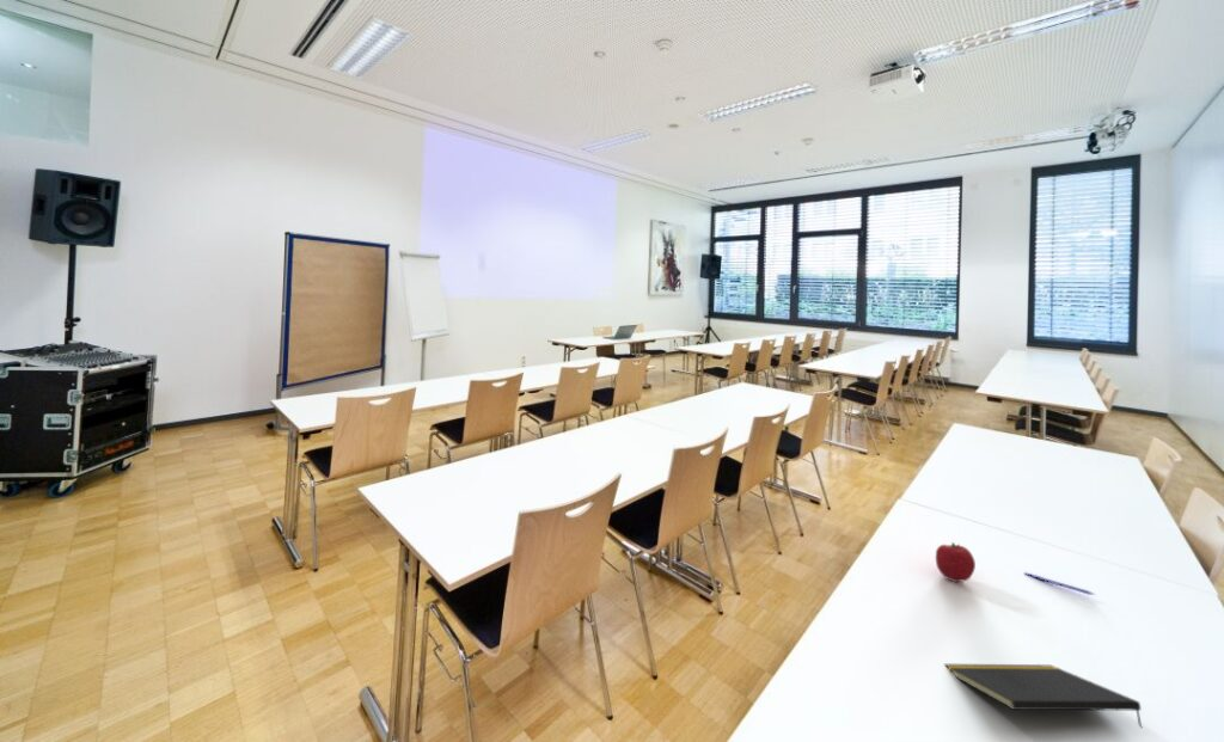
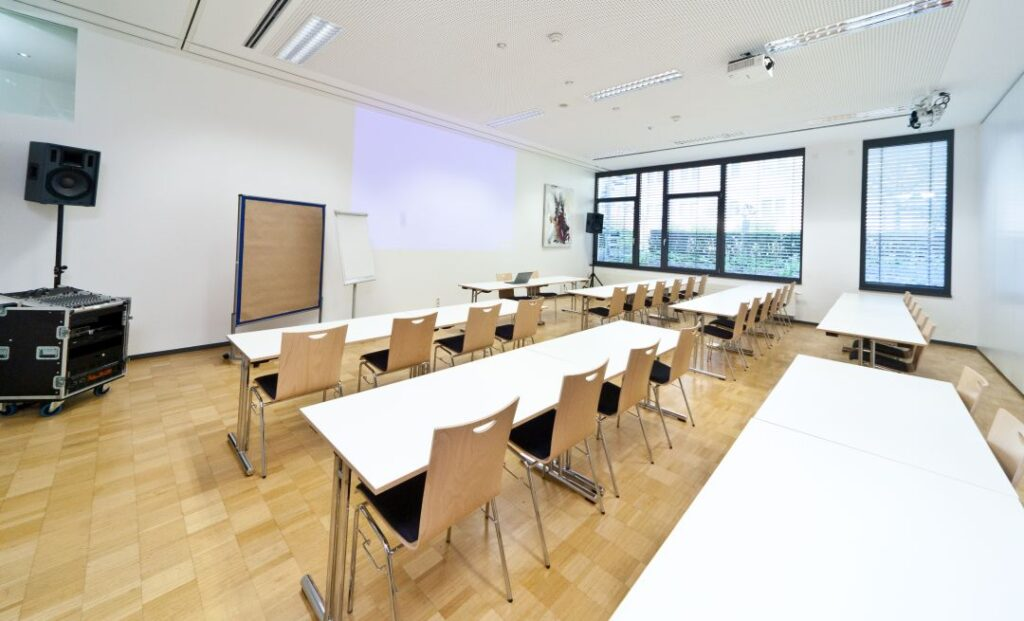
- pen [1023,571,1096,596]
- notepad [943,663,1143,729]
- fruit [935,541,977,583]
